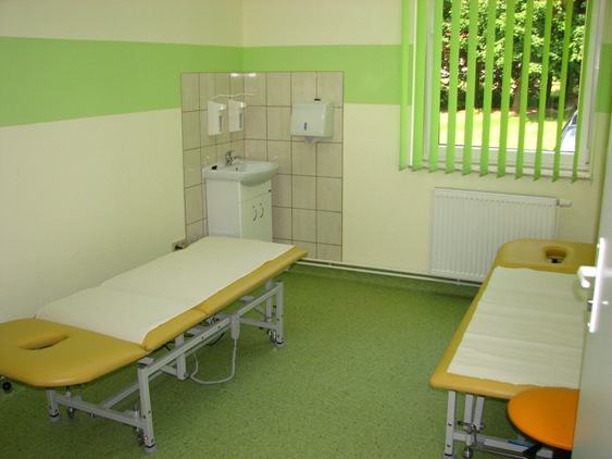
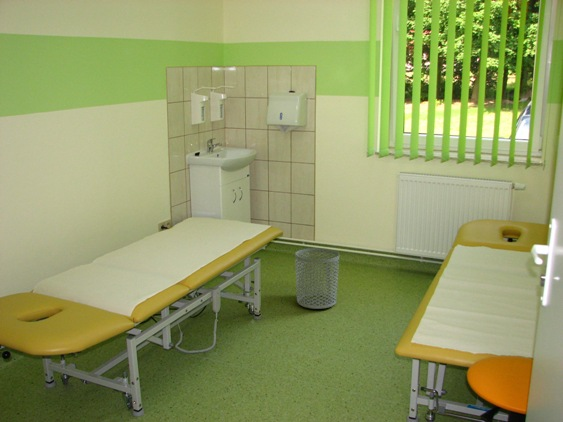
+ waste bin [294,247,340,310]
